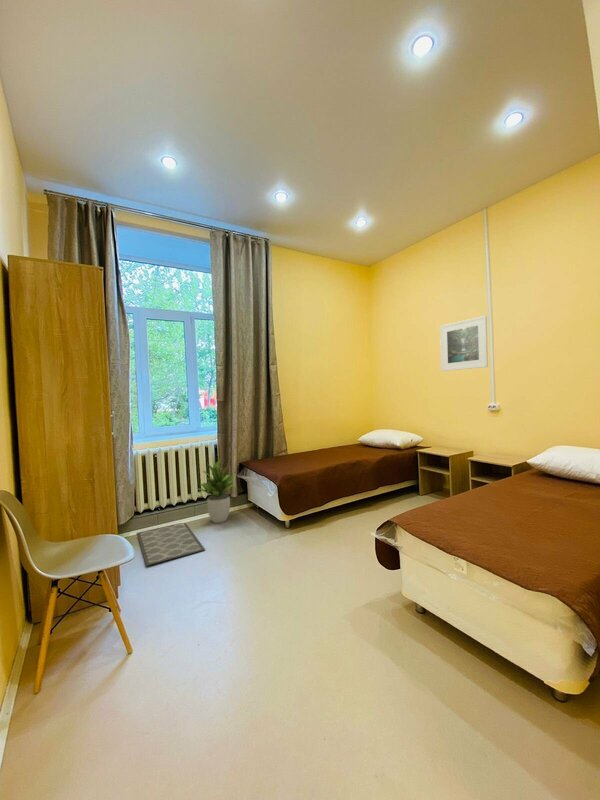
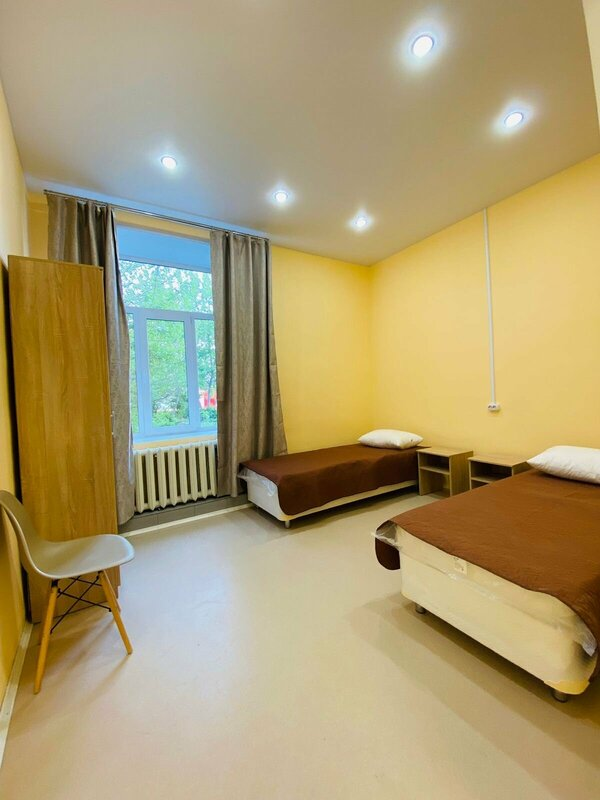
- bath mat [136,522,206,567]
- potted plant [195,457,235,524]
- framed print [439,315,489,372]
